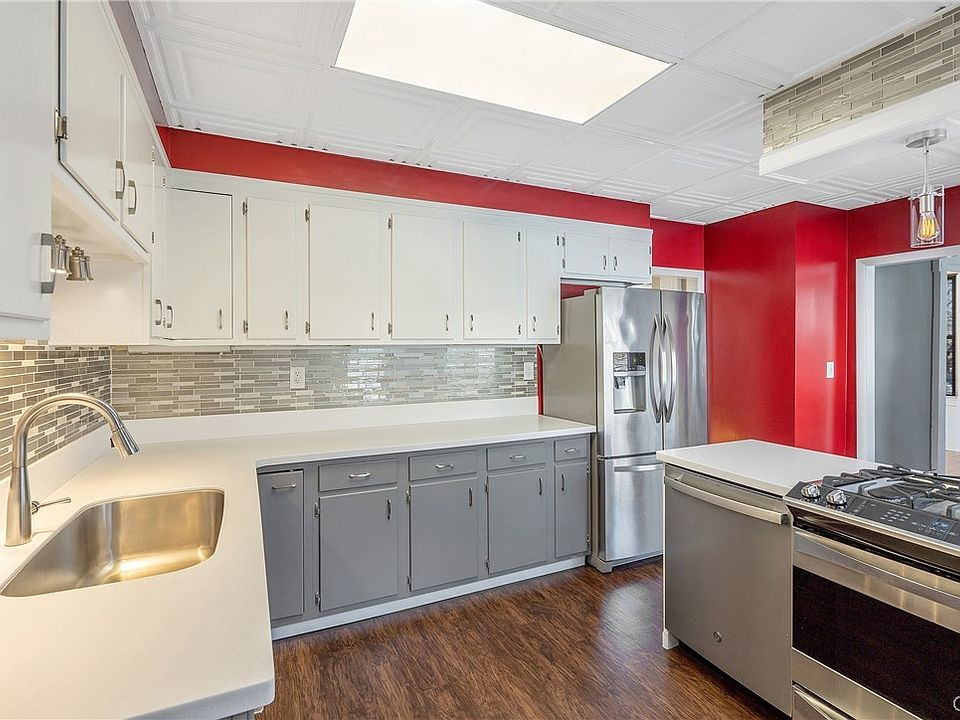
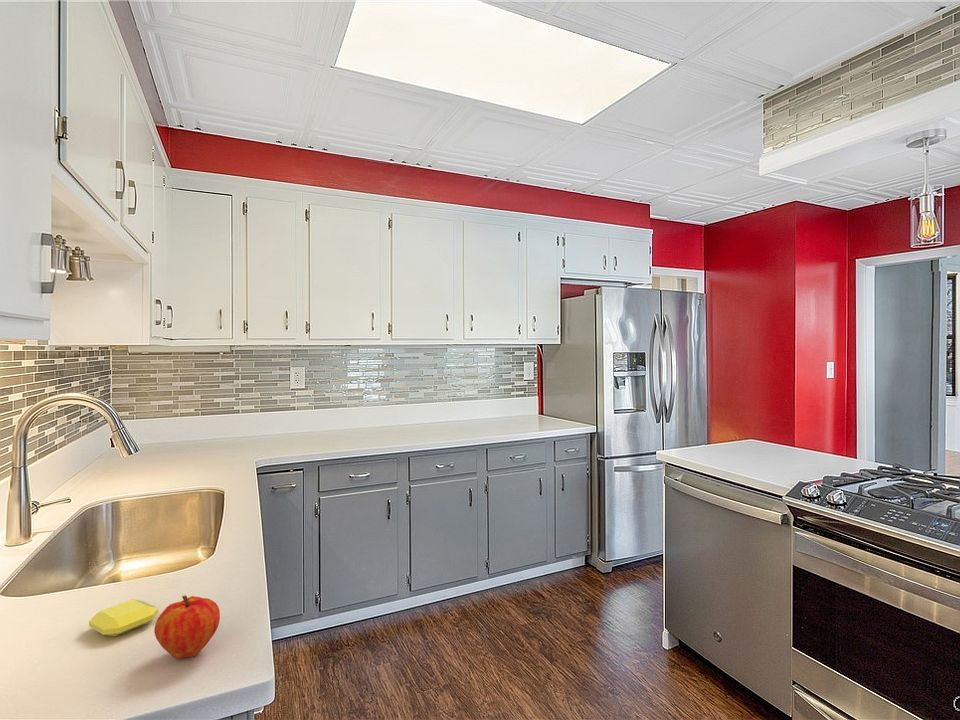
+ soap bar [88,598,159,637]
+ fruit [153,594,221,661]
